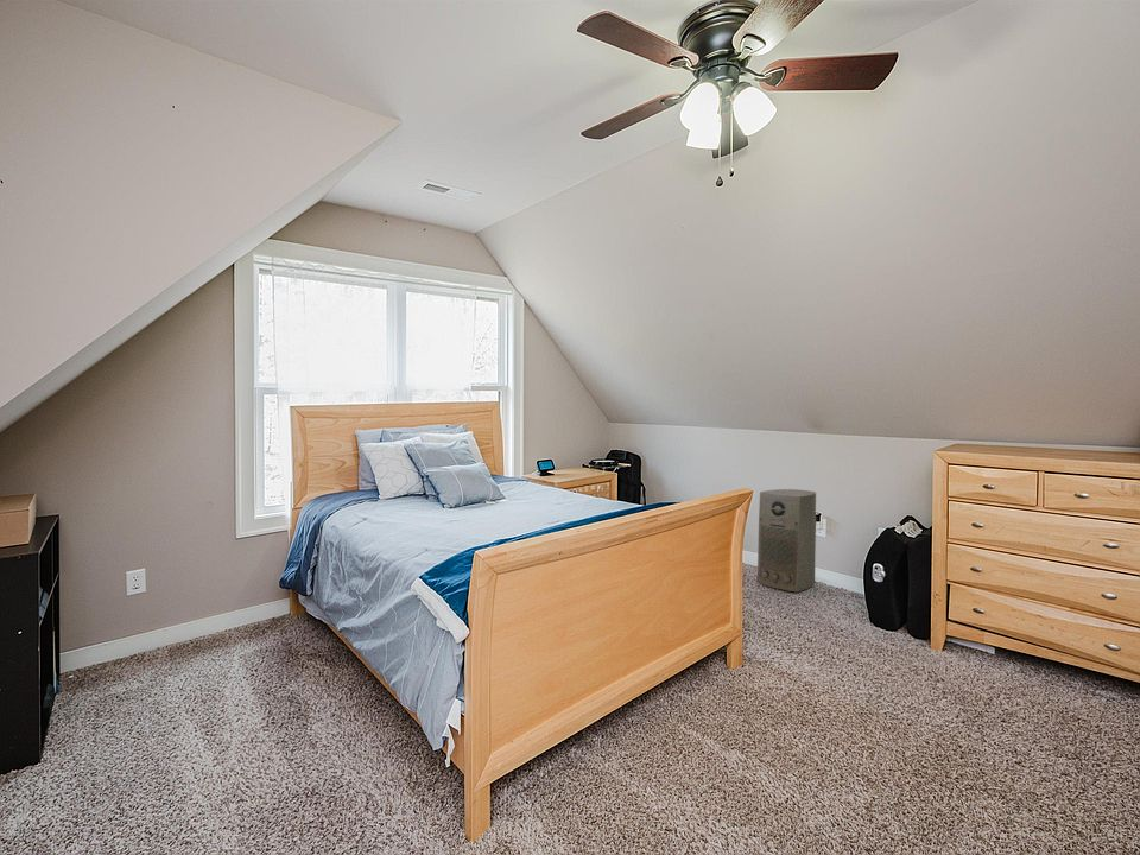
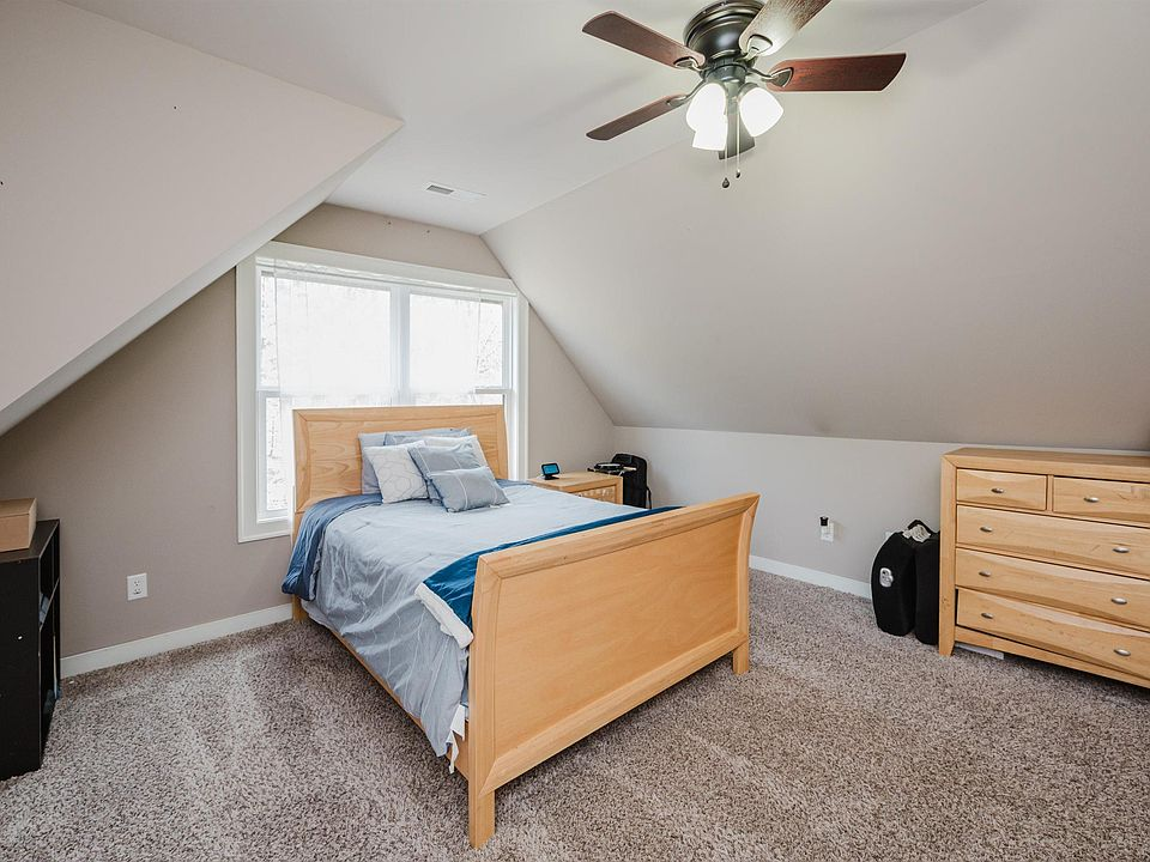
- air purifier [756,488,817,593]
